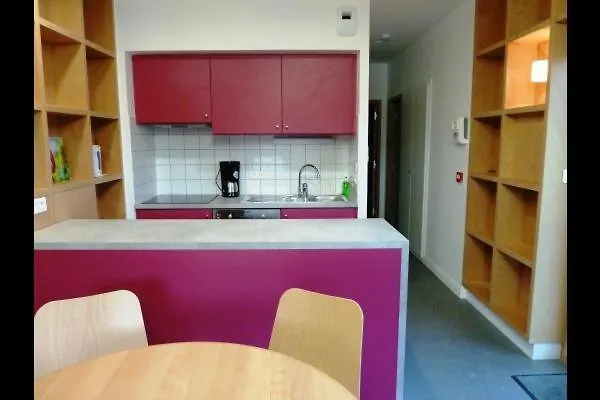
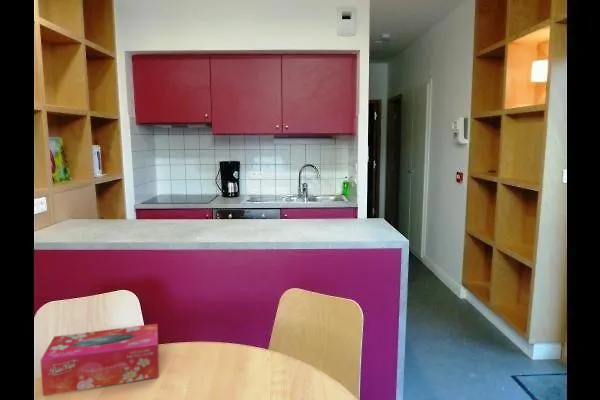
+ tissue box [39,323,160,397]
